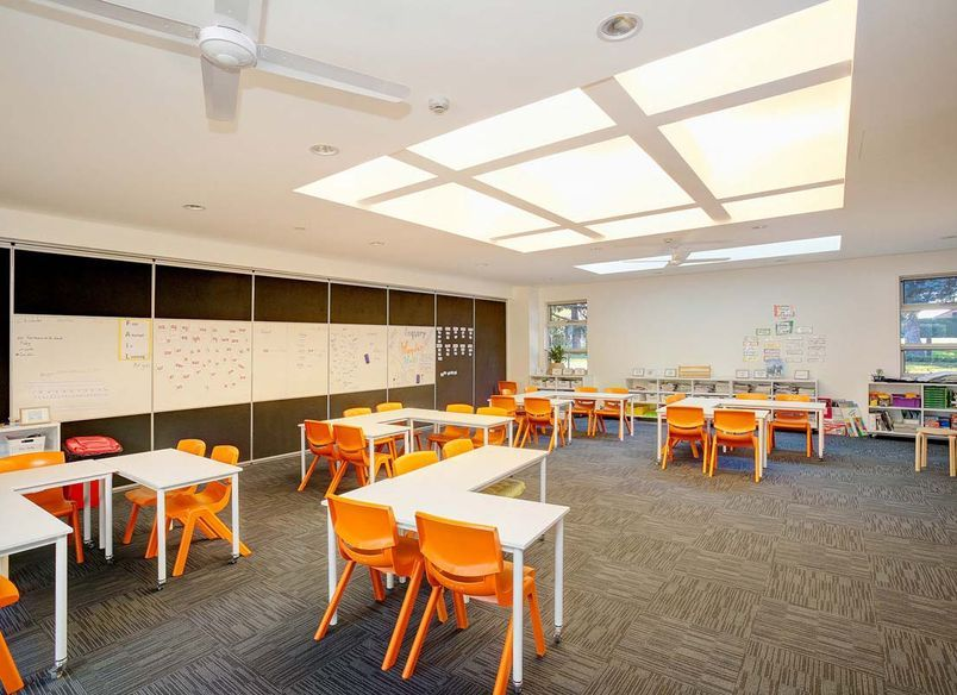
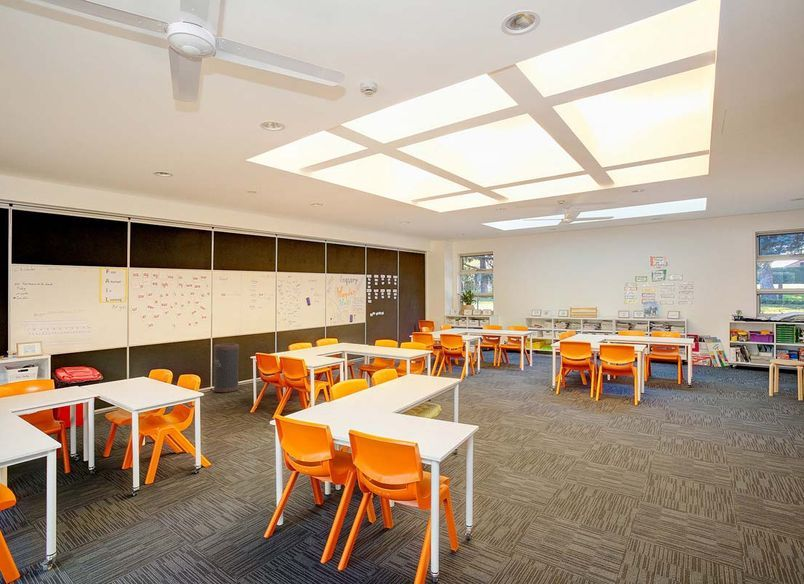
+ trash can [213,342,240,394]
